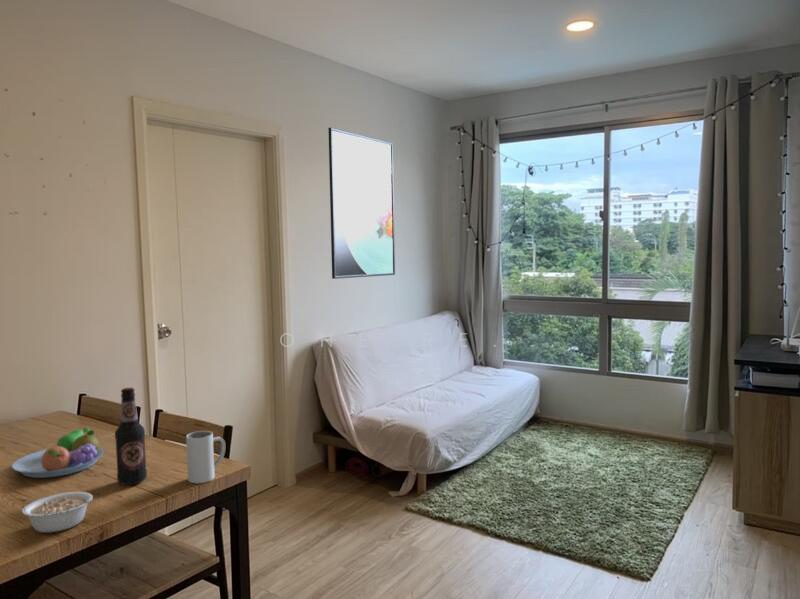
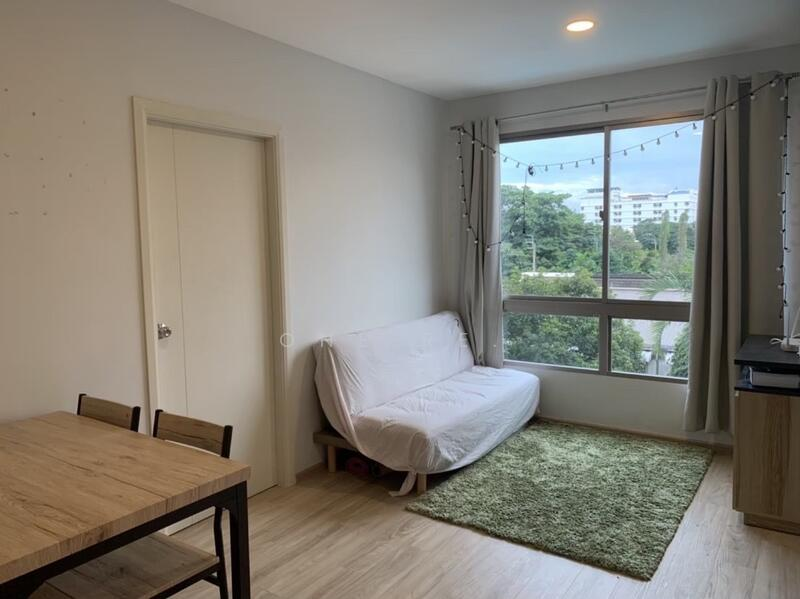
- legume [21,491,102,534]
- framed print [327,127,396,280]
- bottle [114,387,148,486]
- fruit bowl [11,427,105,479]
- mug [185,430,226,484]
